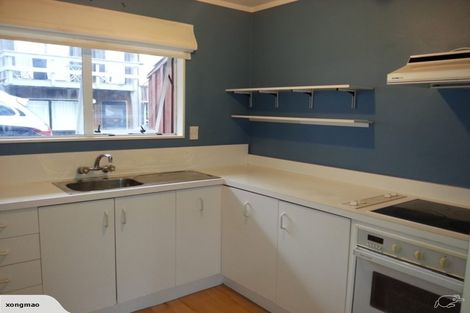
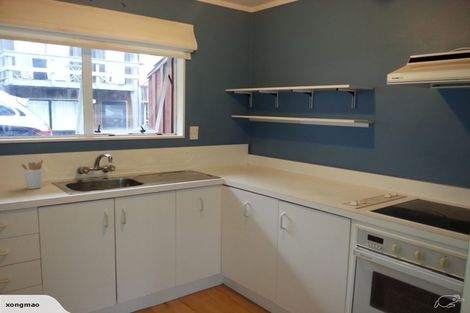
+ utensil holder [20,158,44,190]
